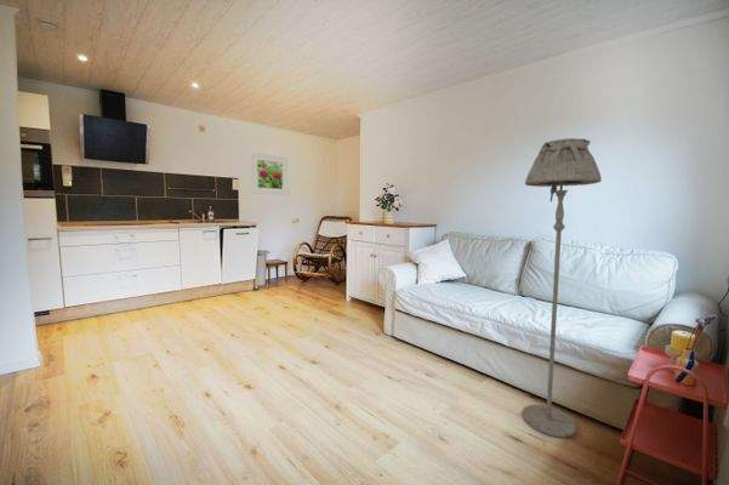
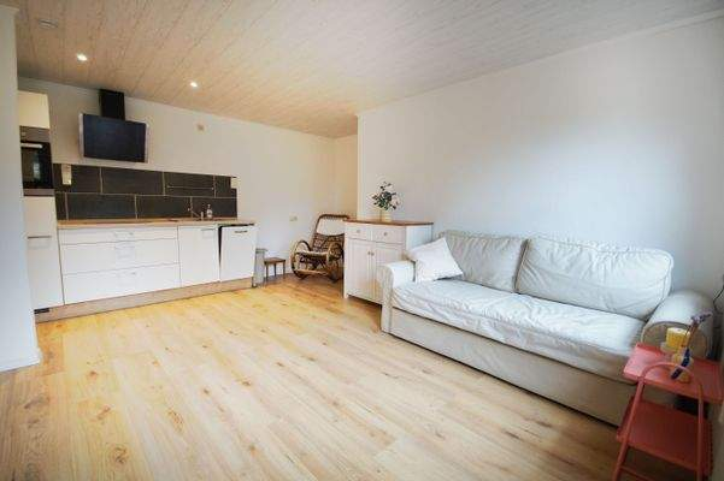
- floor lamp [520,137,603,439]
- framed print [250,152,289,196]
